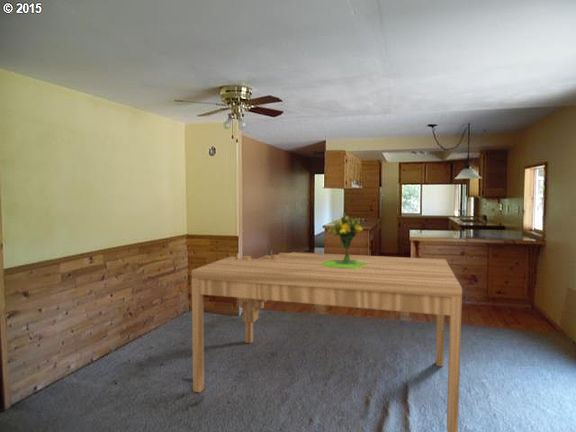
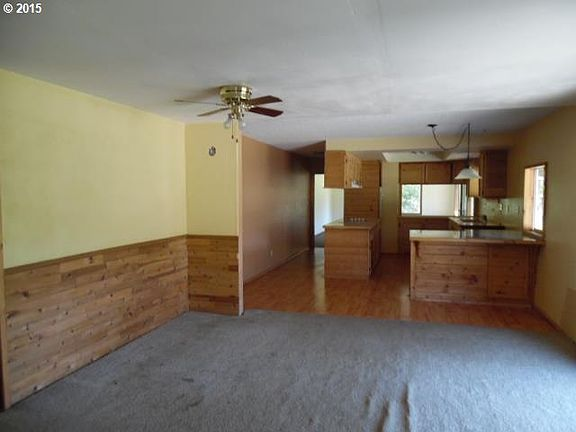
- bouquet [321,212,368,269]
- dining table [191,251,463,432]
